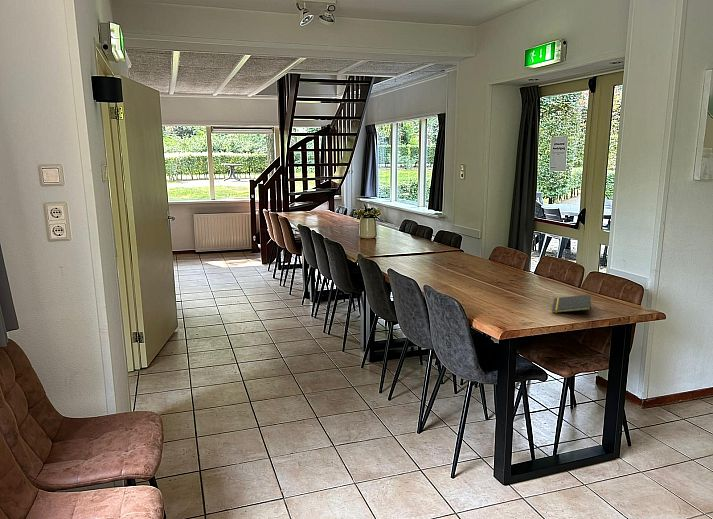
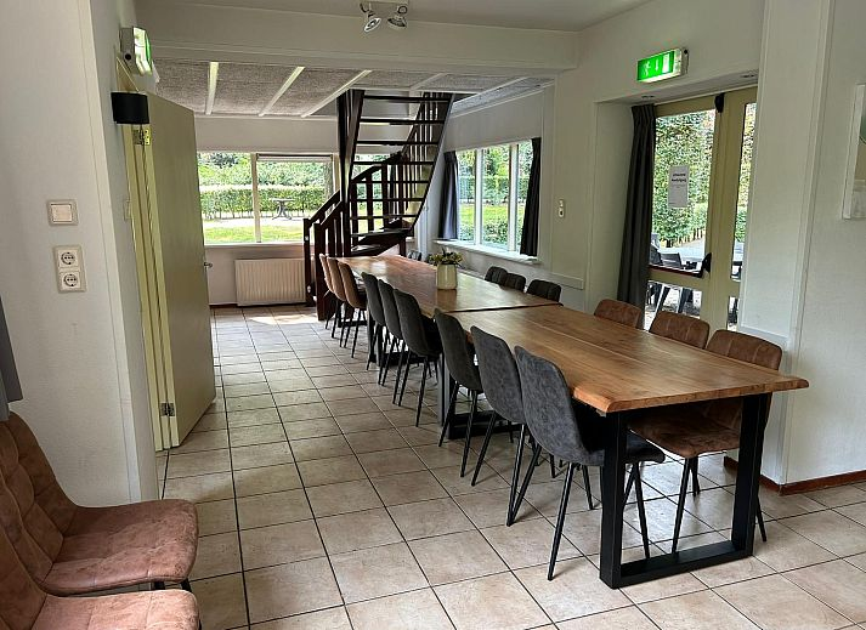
- notepad [551,294,592,314]
